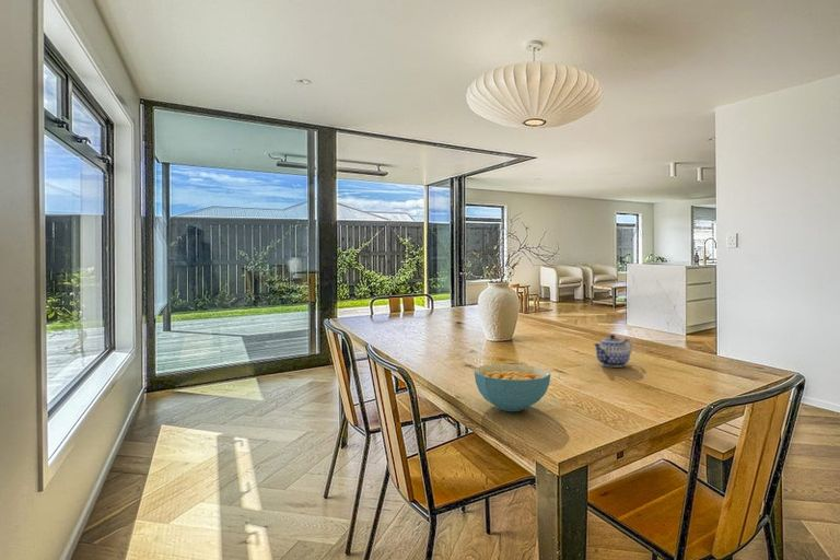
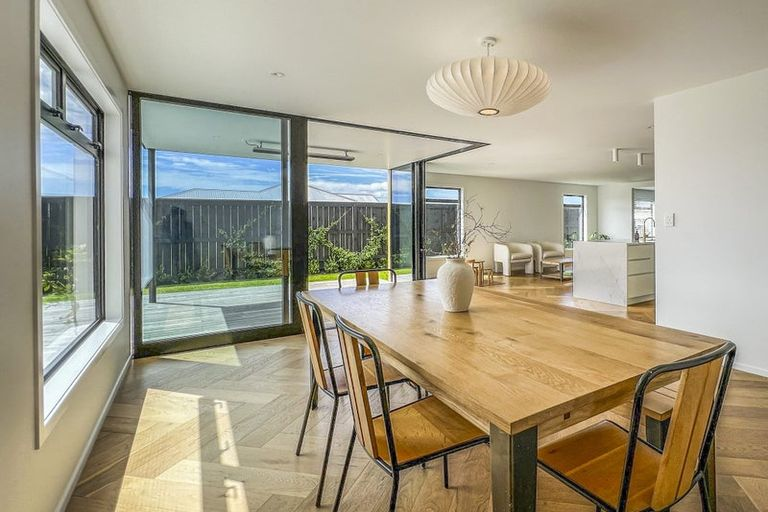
- teapot [593,334,633,369]
- cereal bowl [474,363,551,412]
